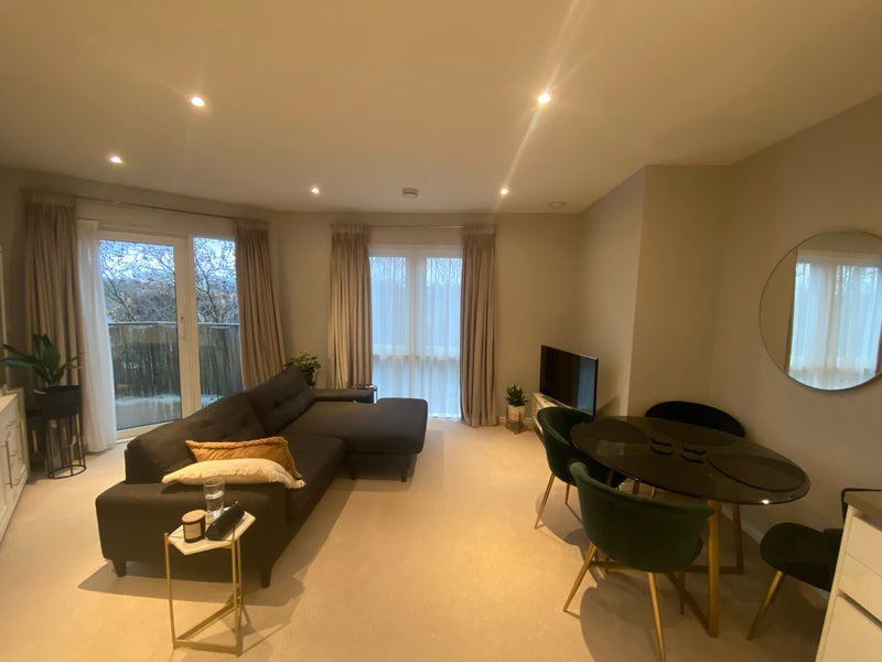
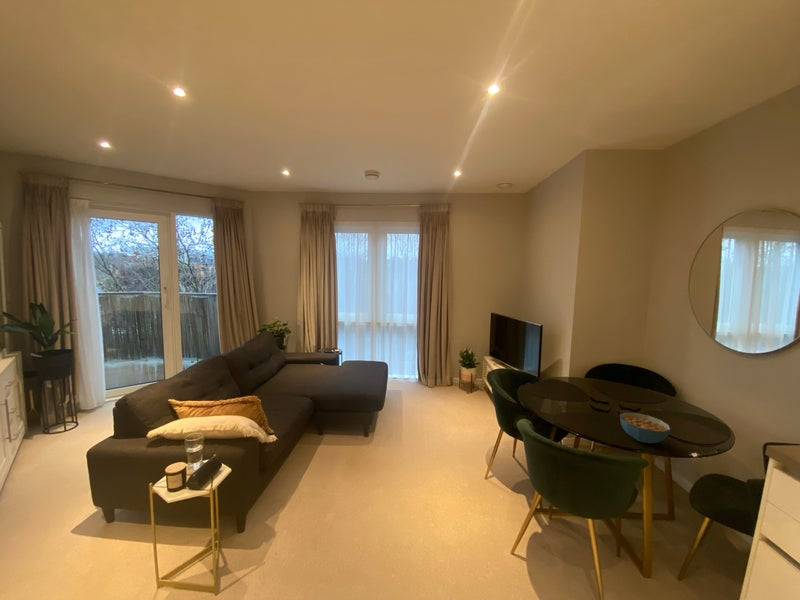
+ cereal bowl [619,412,672,444]
